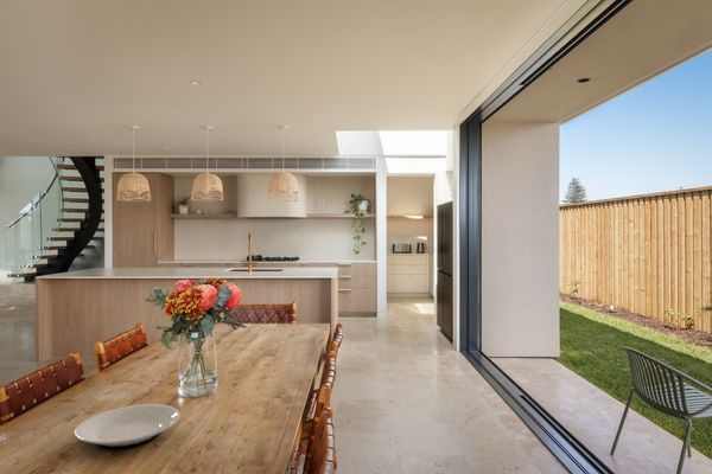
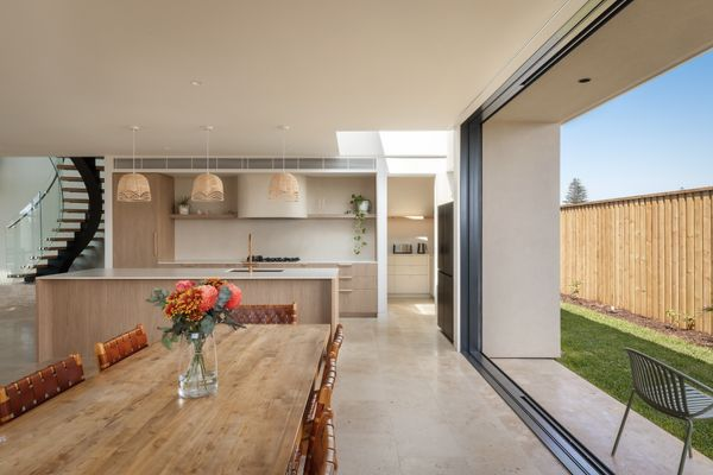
- plate [74,403,182,450]
